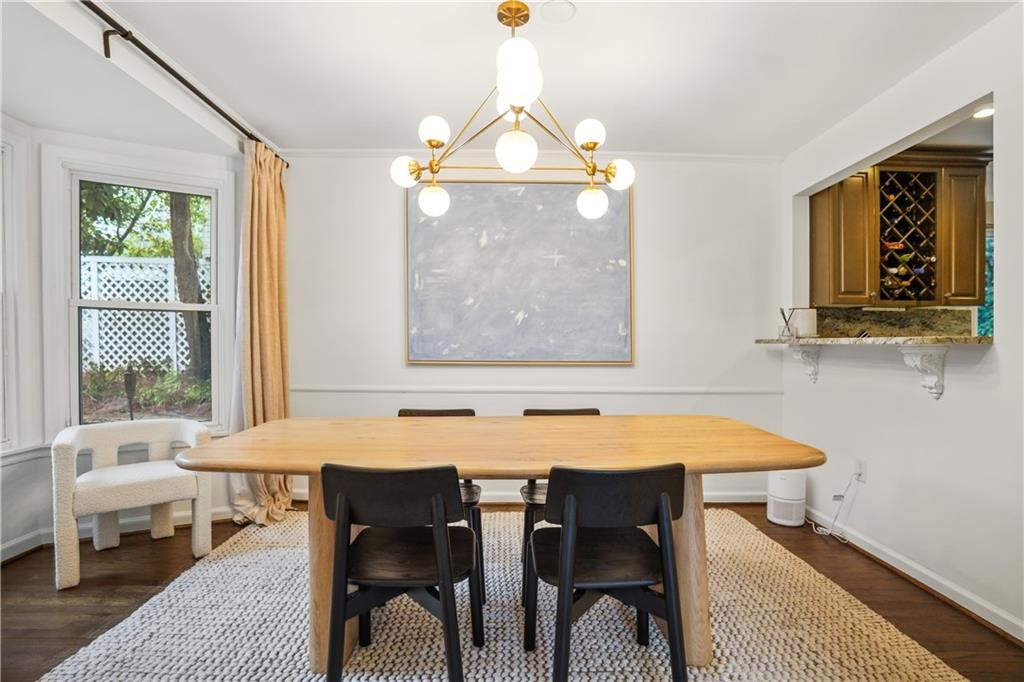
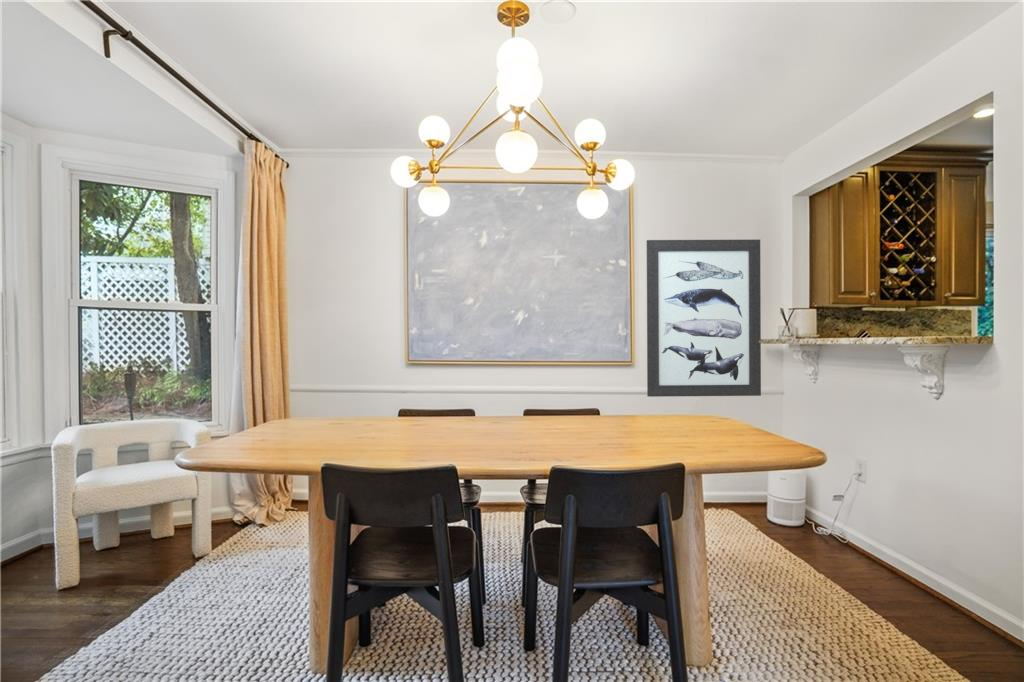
+ wall art [646,239,762,398]
